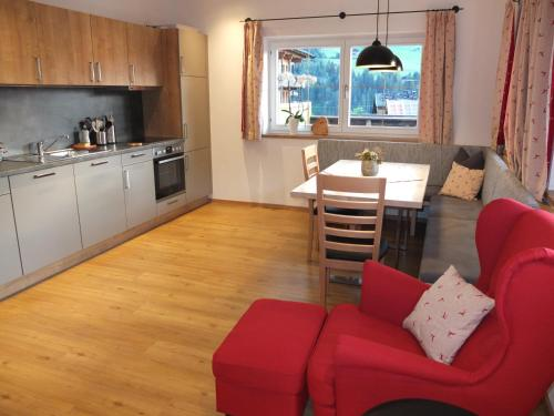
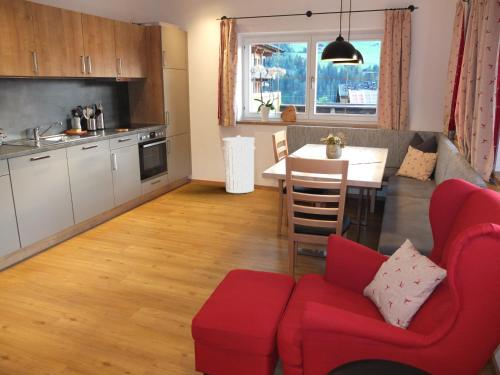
+ trash can [221,134,256,194]
